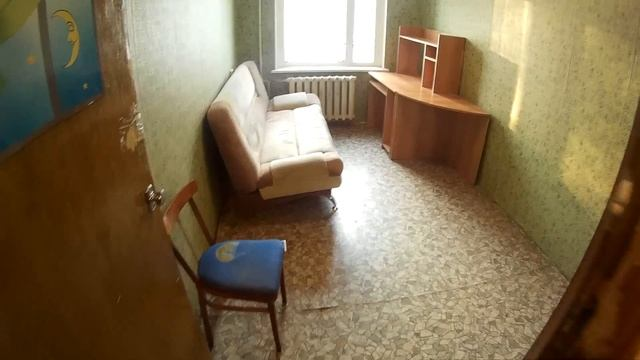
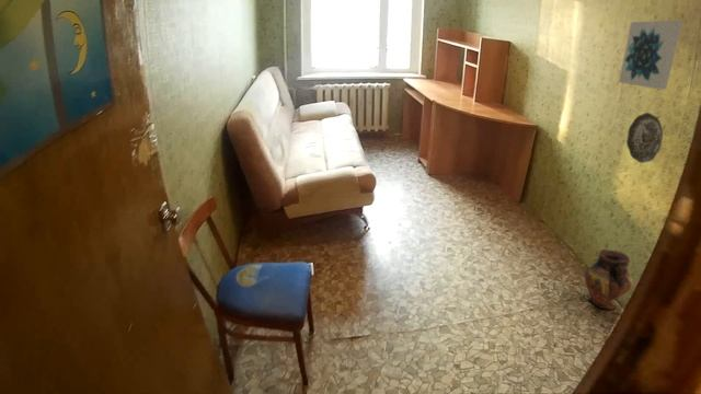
+ vase [584,248,634,311]
+ decorative plate [625,112,664,164]
+ wall art [618,20,683,91]
